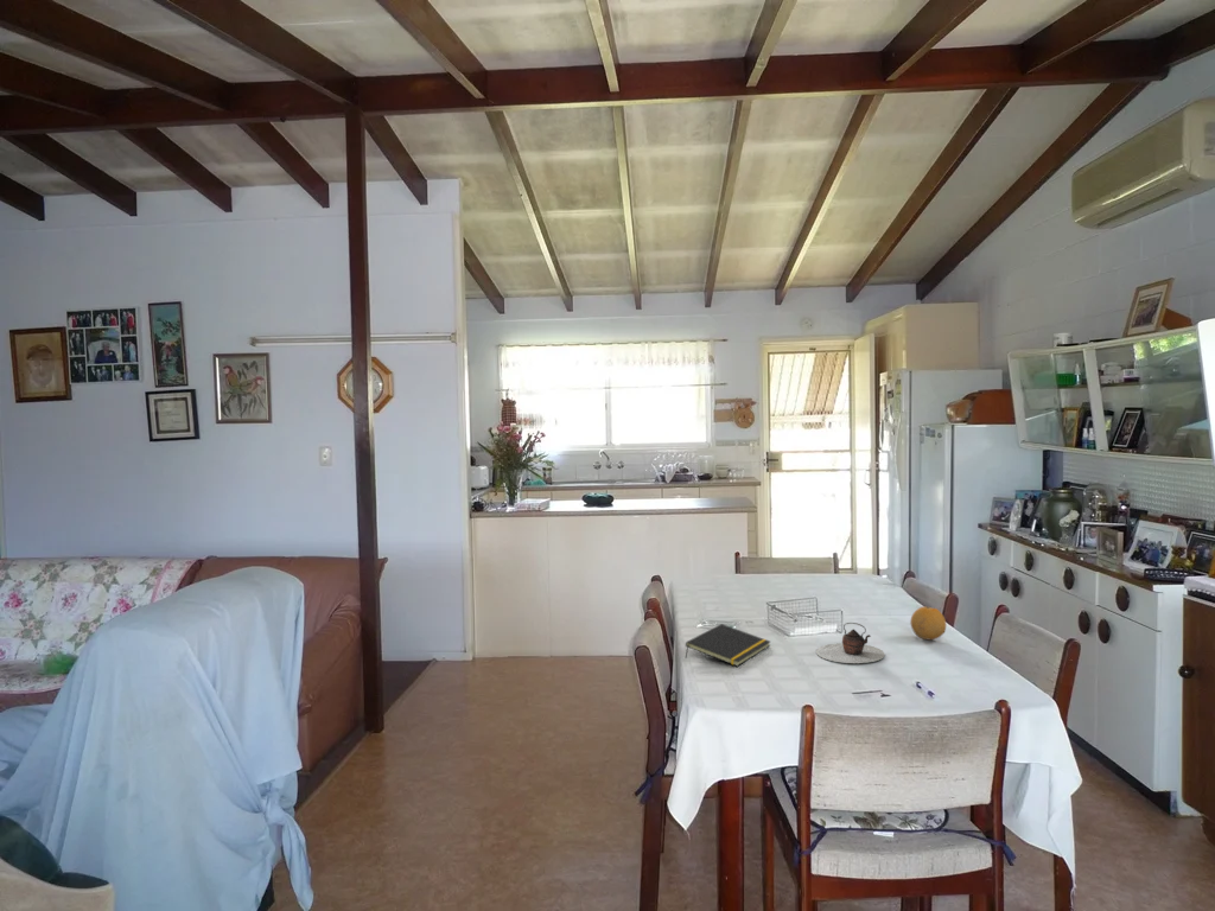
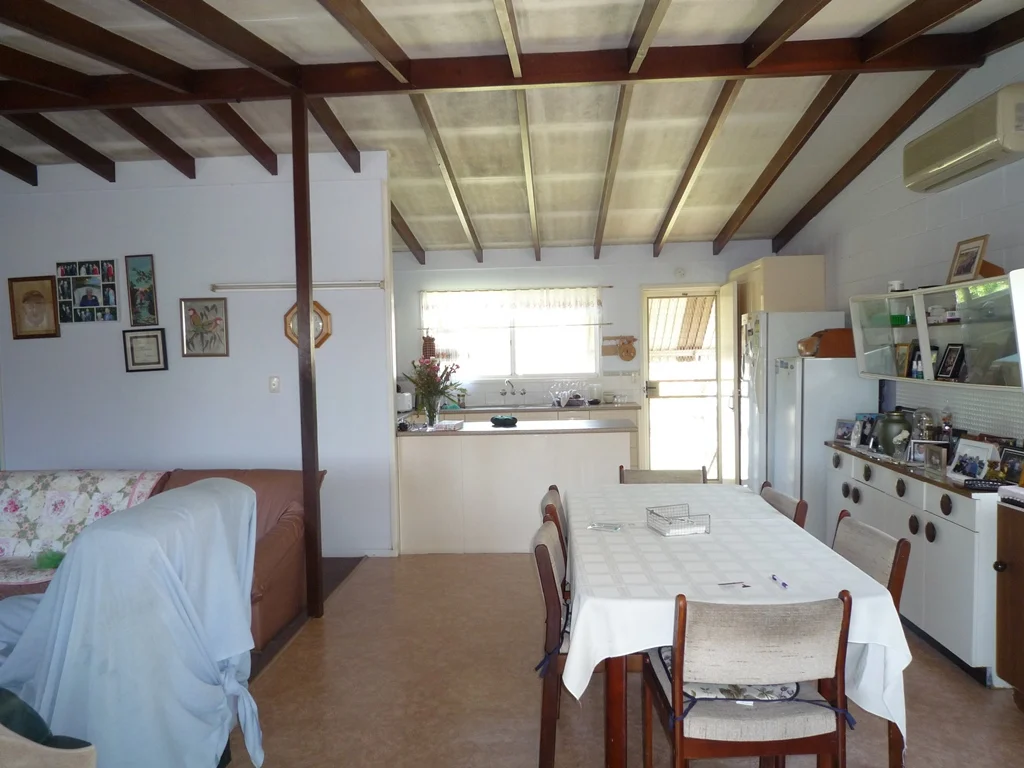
- teapot [815,622,886,664]
- fruit [909,605,947,641]
- notepad [685,623,771,668]
